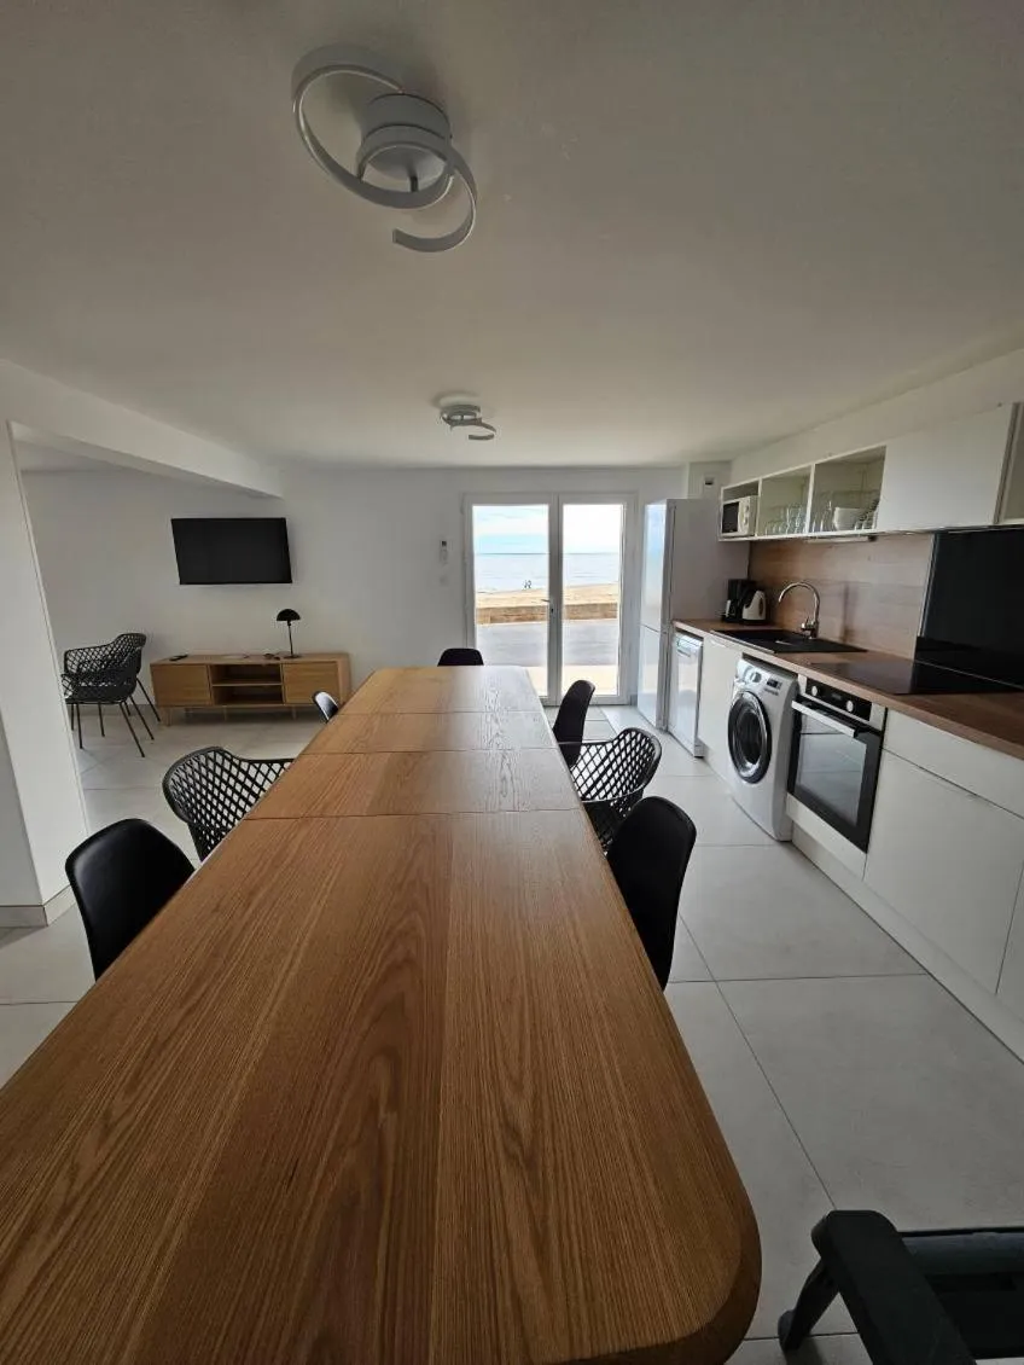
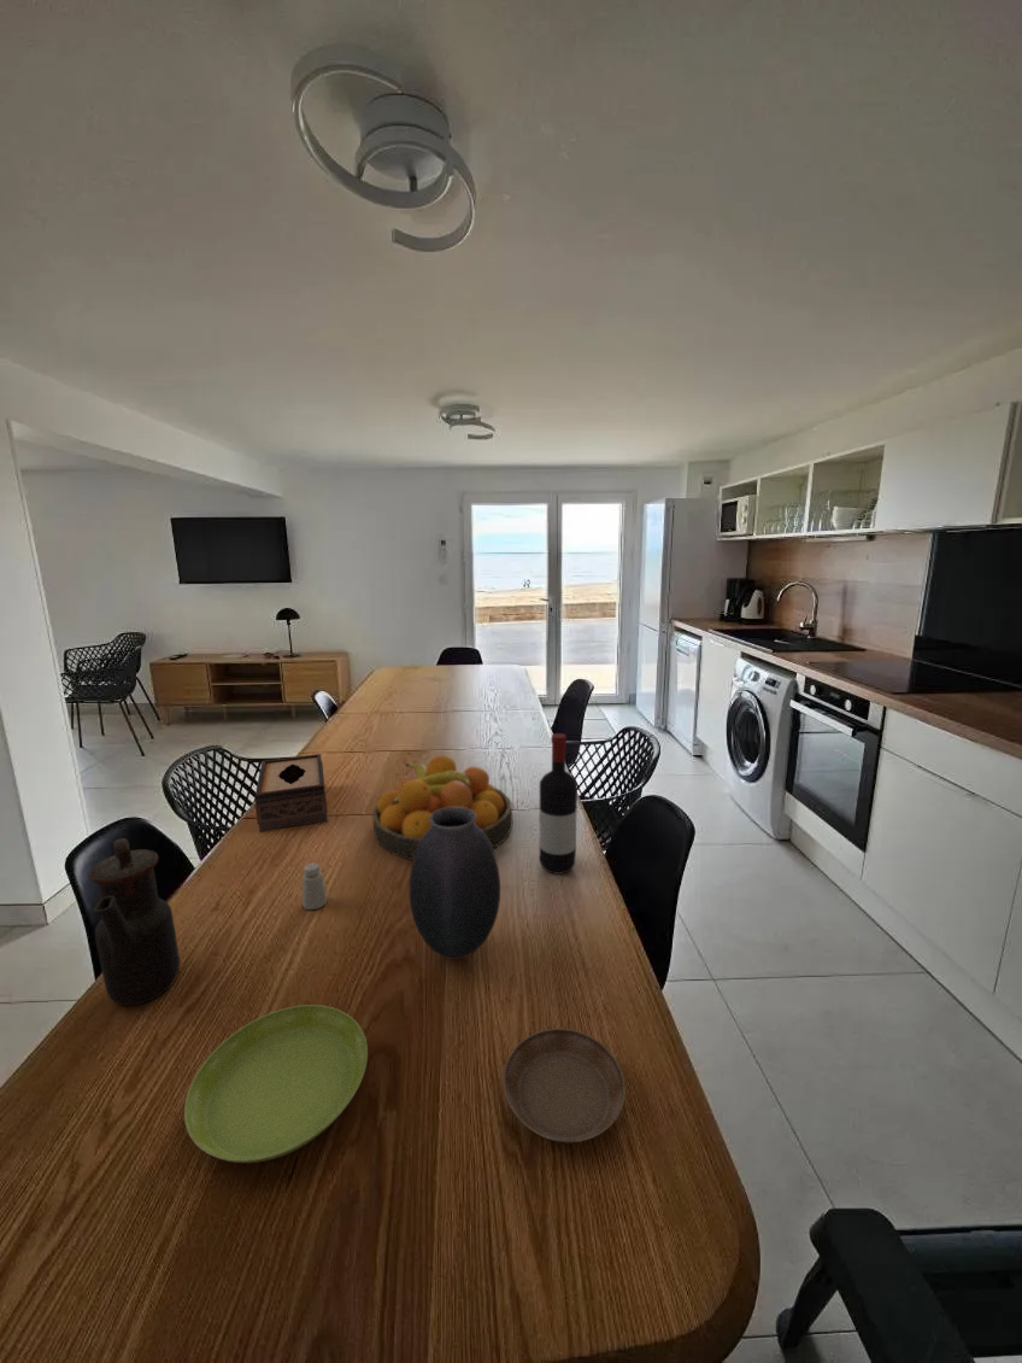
+ saltshaker [301,862,328,911]
+ teapot [88,837,181,1007]
+ tissue box [254,753,328,833]
+ vase [409,807,501,960]
+ wine bottle [539,732,578,876]
+ fruit bowl [371,754,515,861]
+ saucer [183,1004,369,1164]
+ saucer [503,1028,627,1145]
